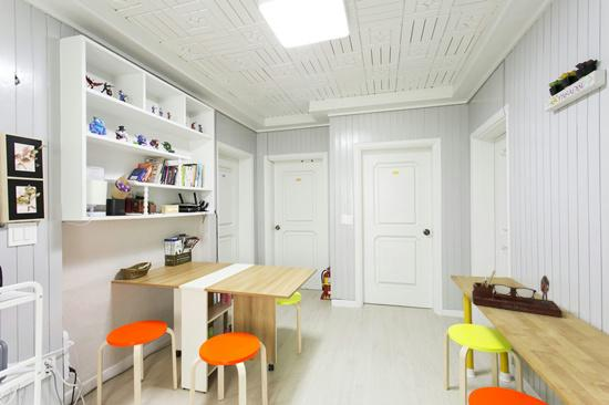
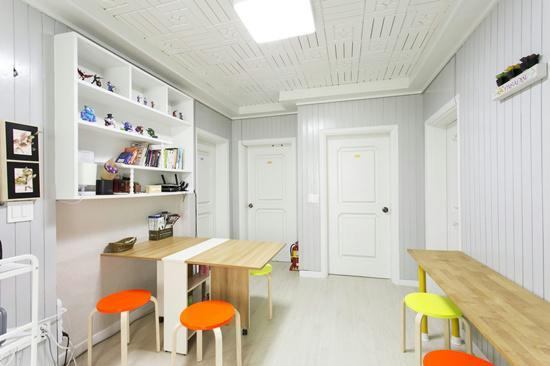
- desk organizer [465,270,564,319]
